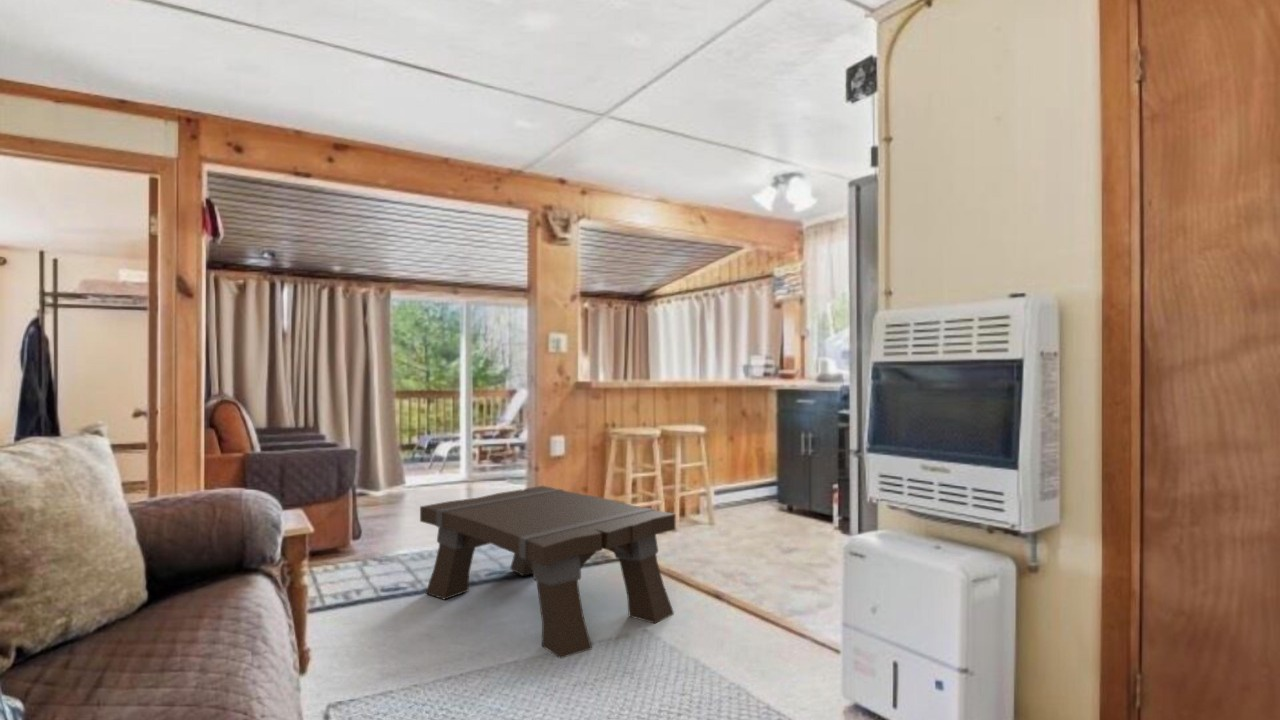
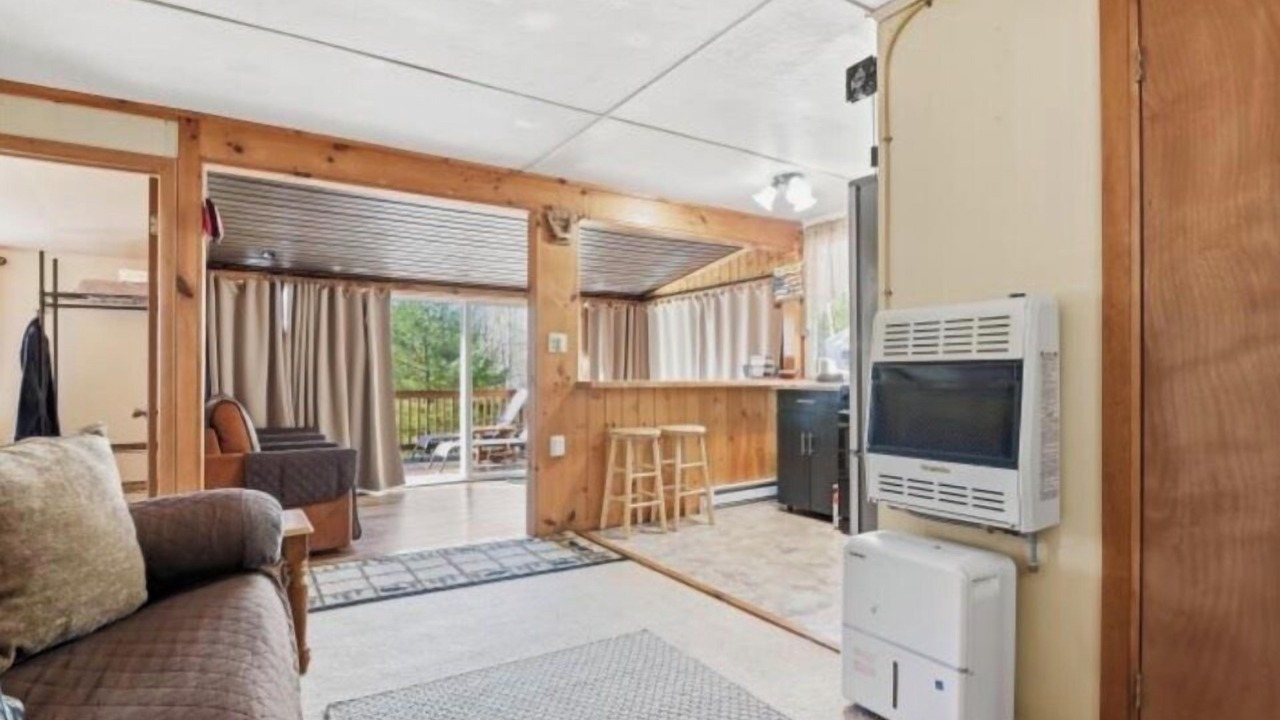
- coffee table [419,485,676,660]
